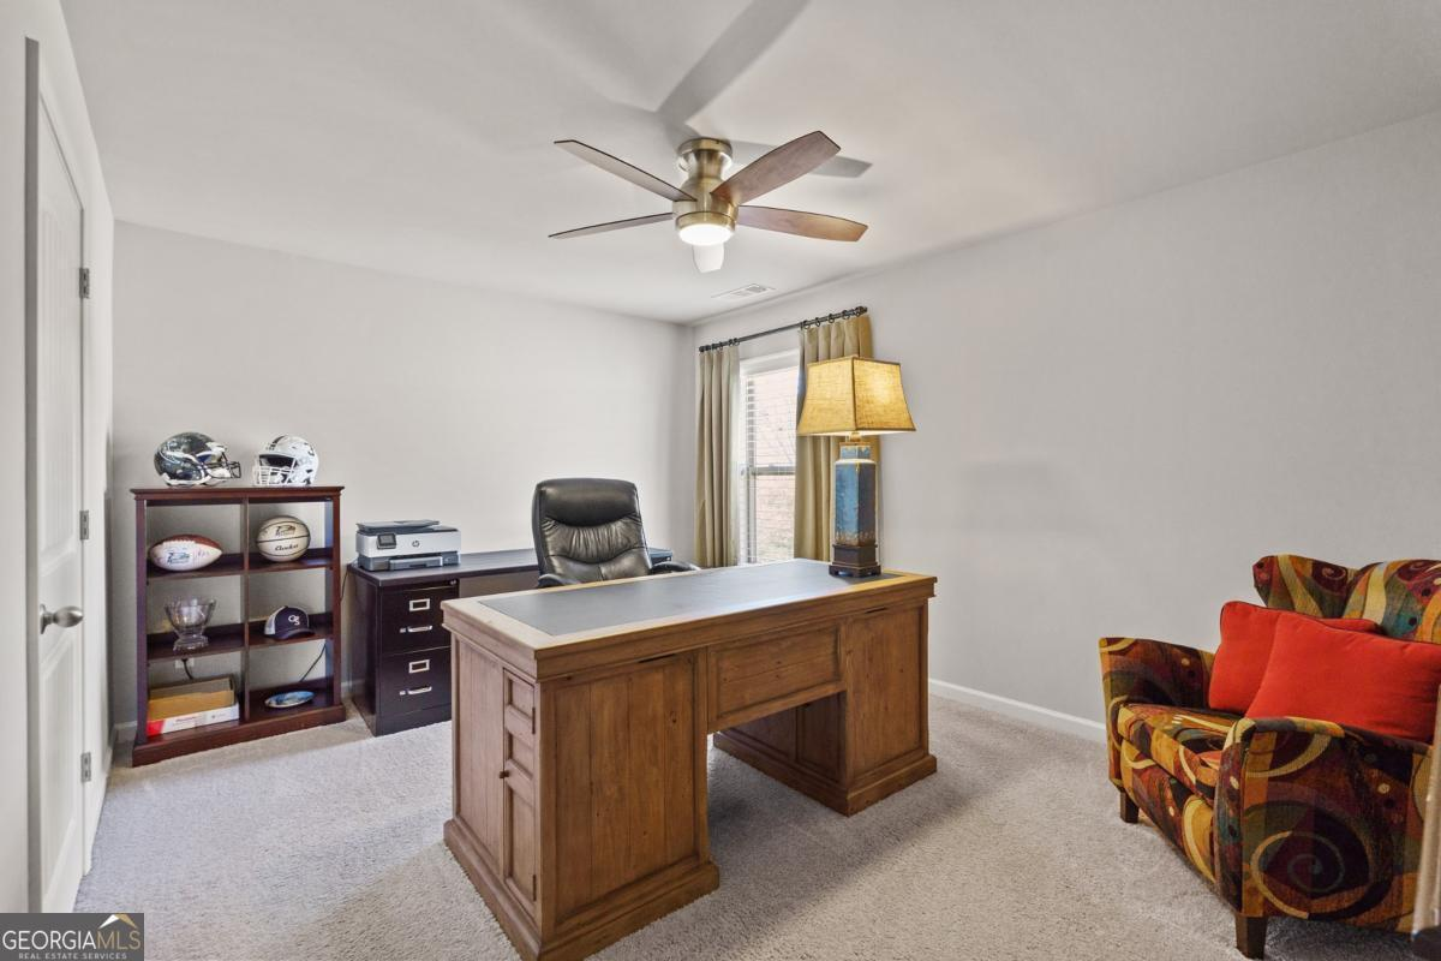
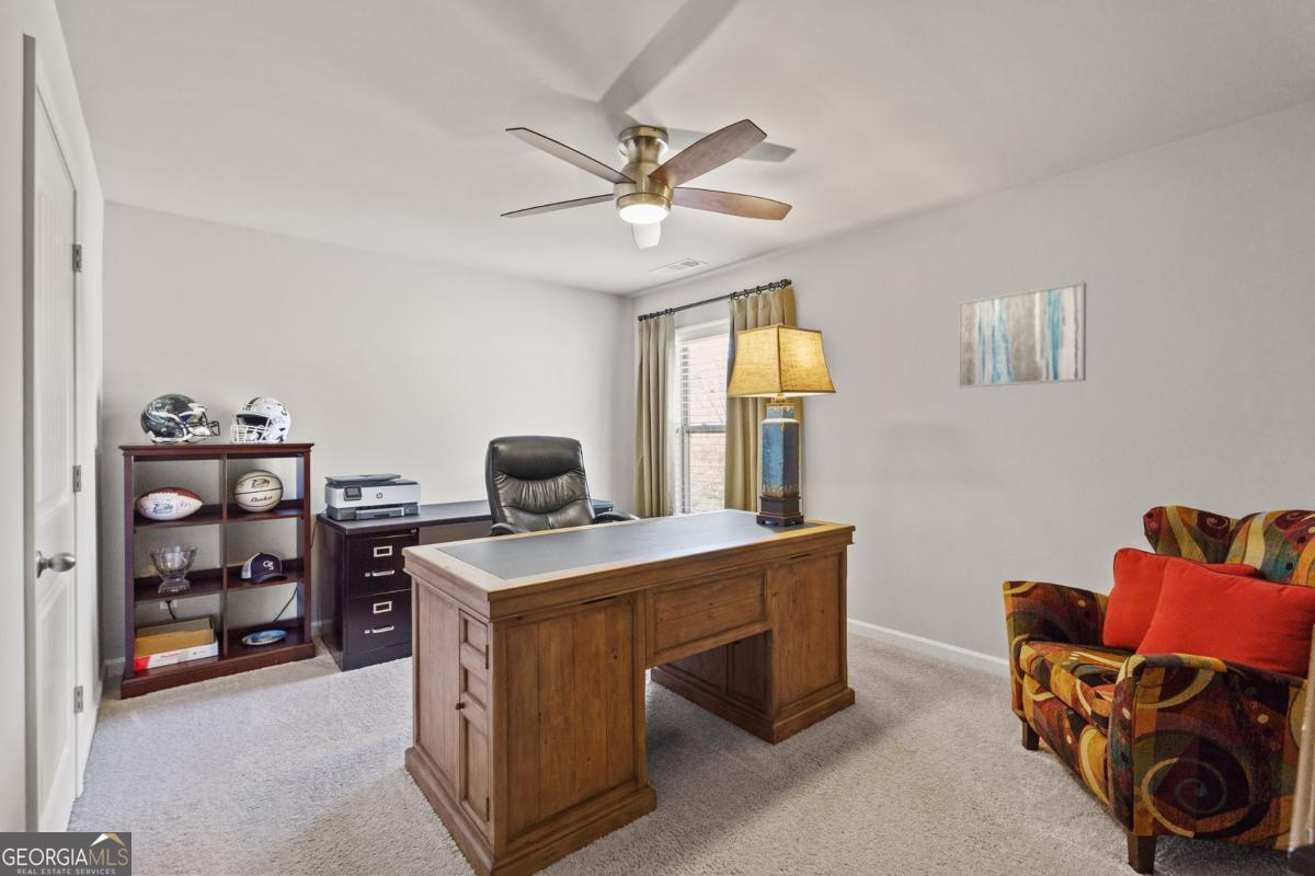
+ wall art [958,281,1087,389]
